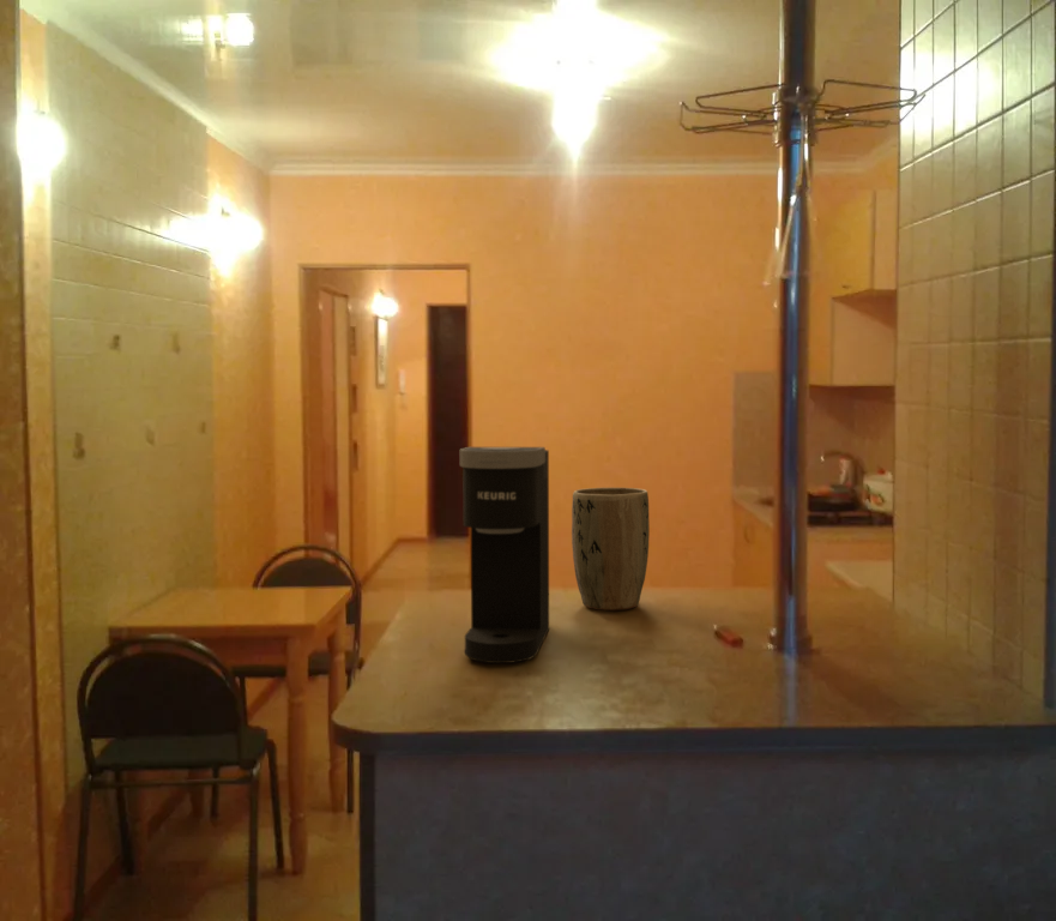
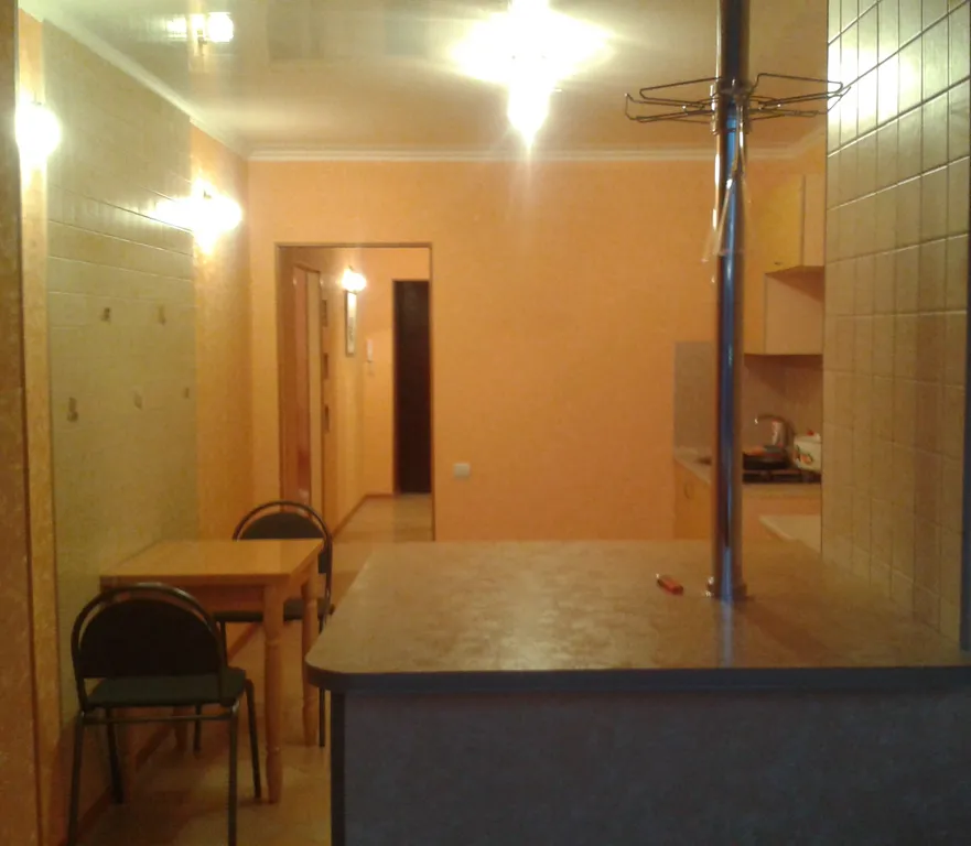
- plant pot [571,487,651,612]
- coffee maker [459,446,550,664]
